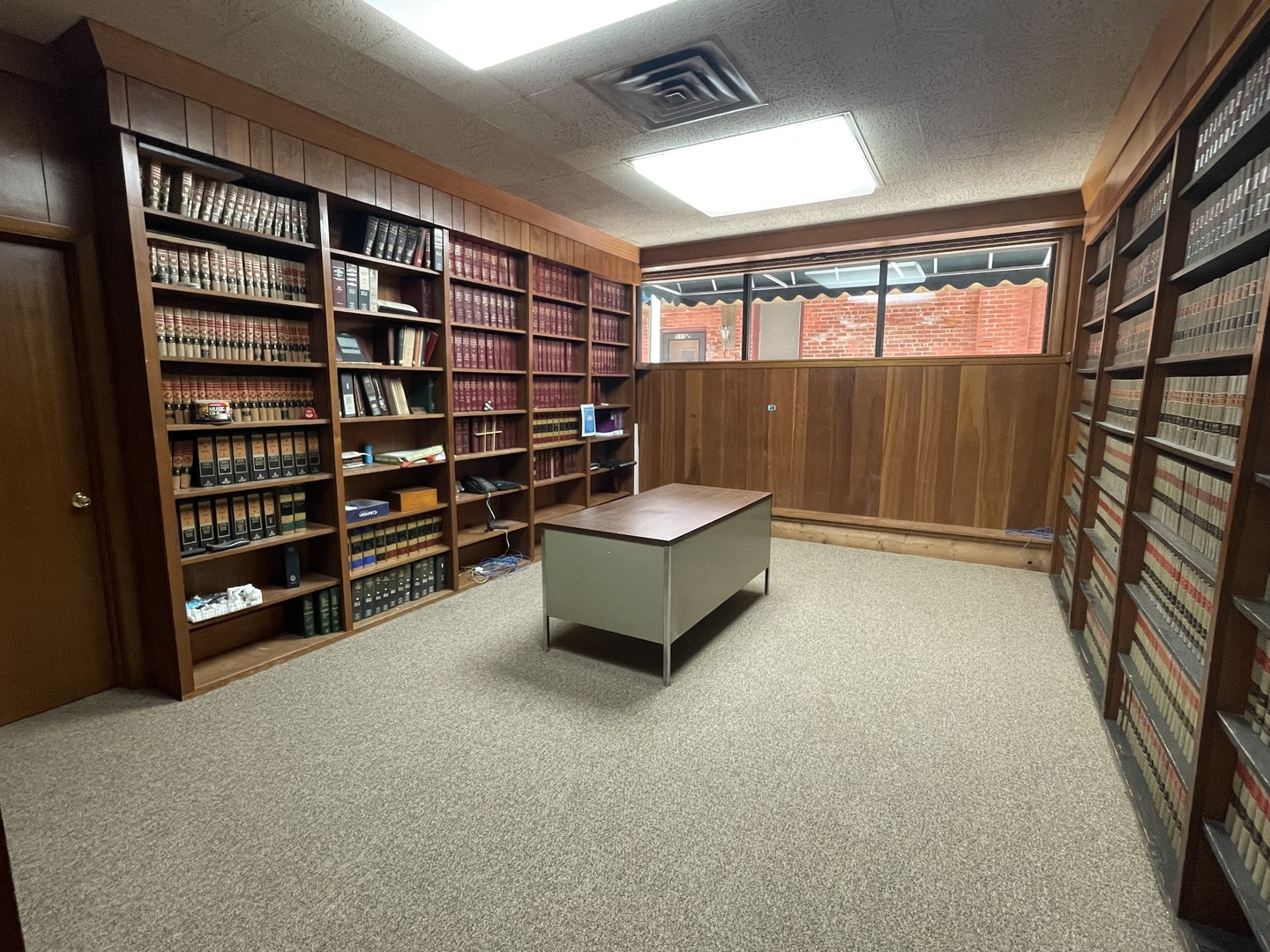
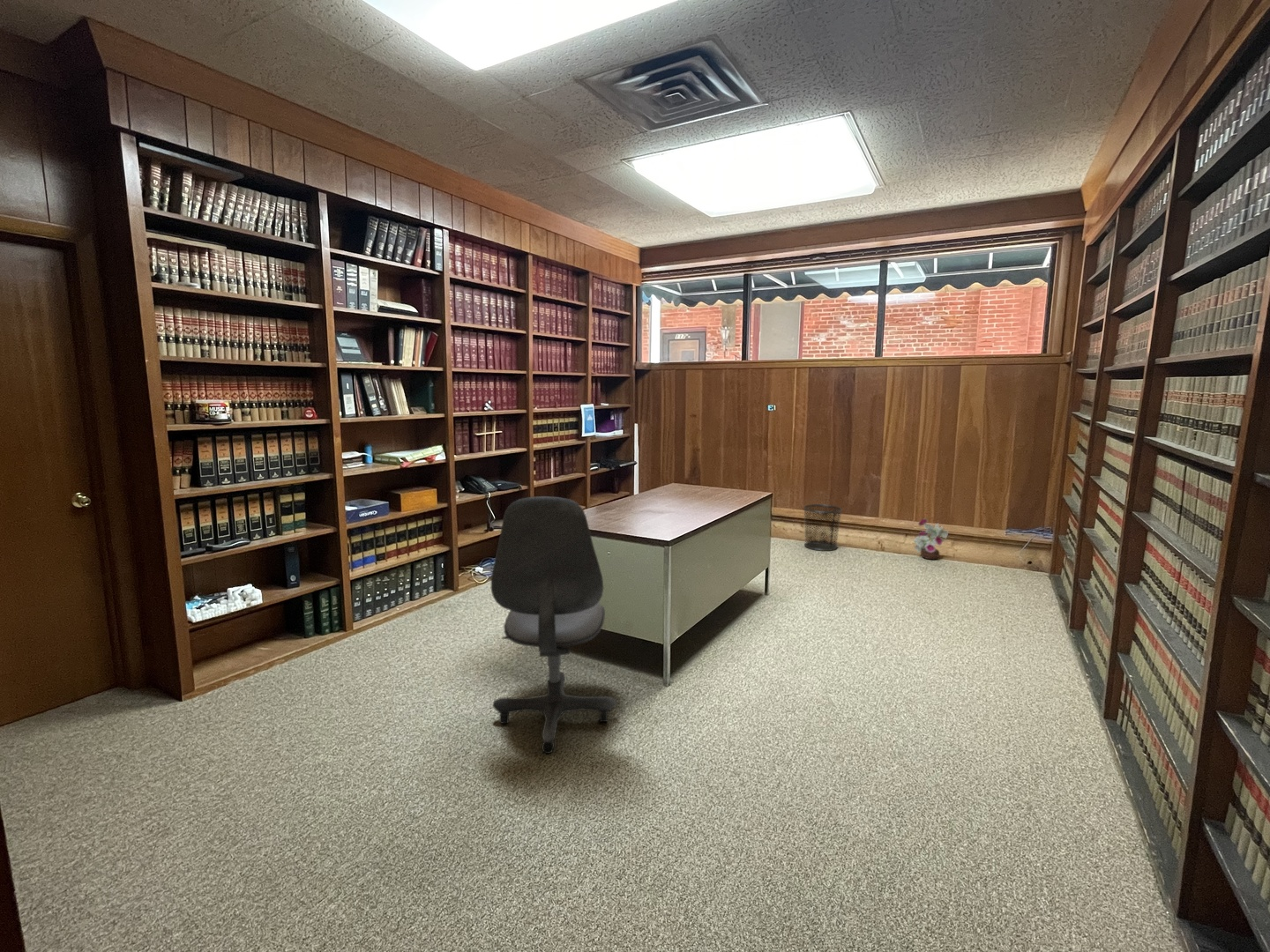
+ decorative plant [912,517,949,561]
+ waste bin [803,503,843,552]
+ office chair [490,495,617,755]
